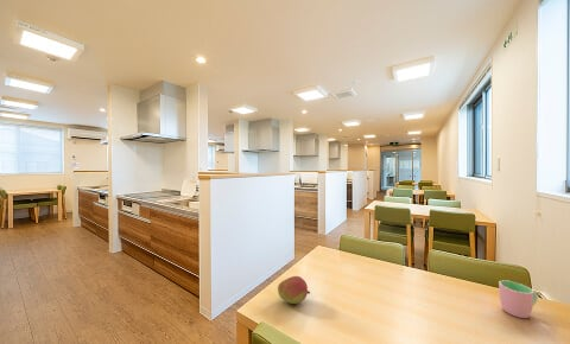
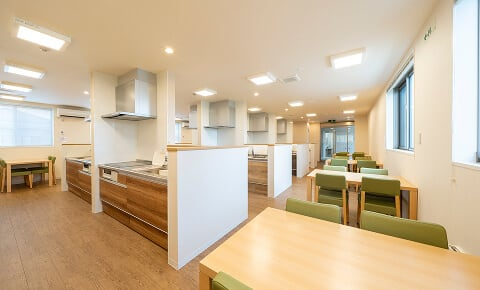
- cup [498,280,539,319]
- fruit [277,275,311,305]
